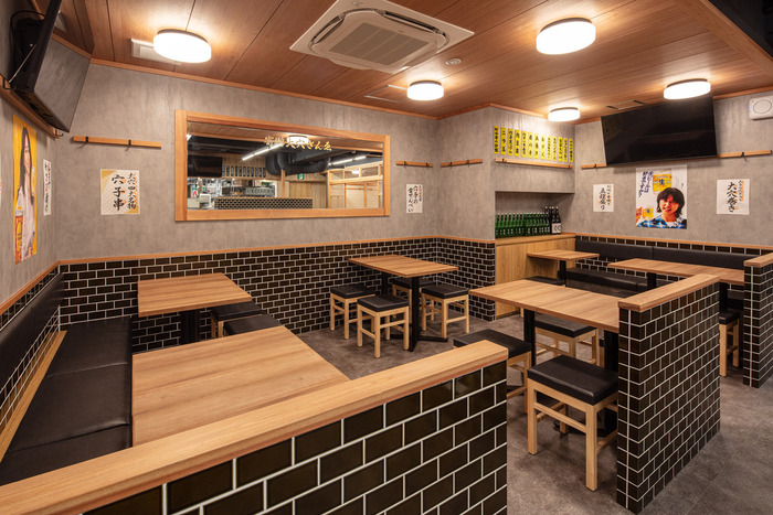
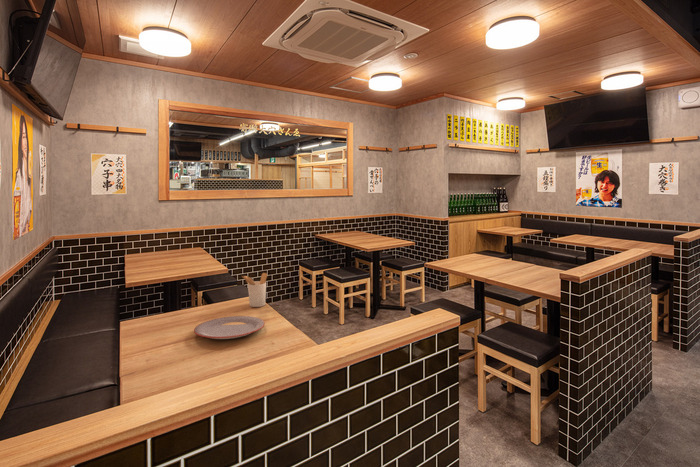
+ plate [193,315,266,340]
+ utensil holder [241,272,268,308]
